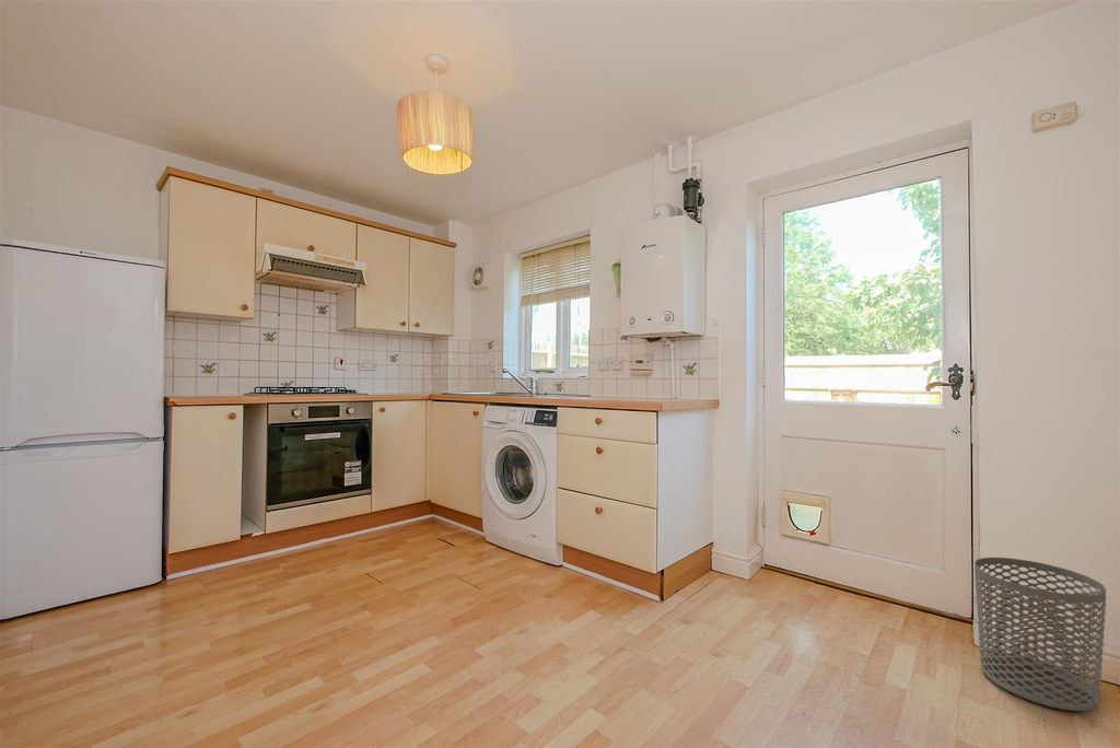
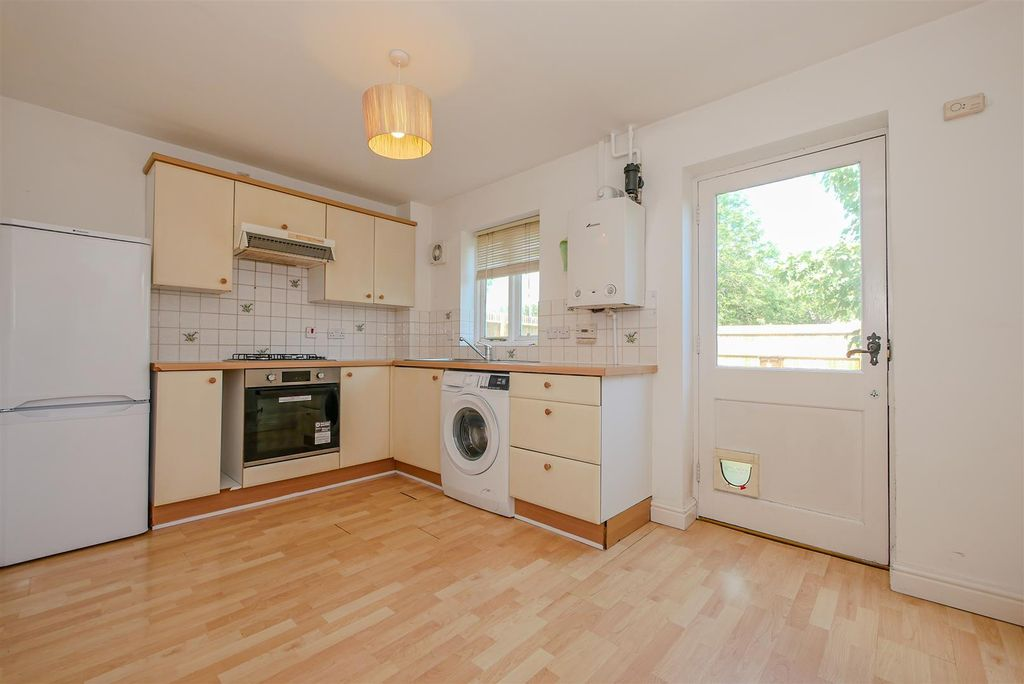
- waste bin [973,557,1107,712]
